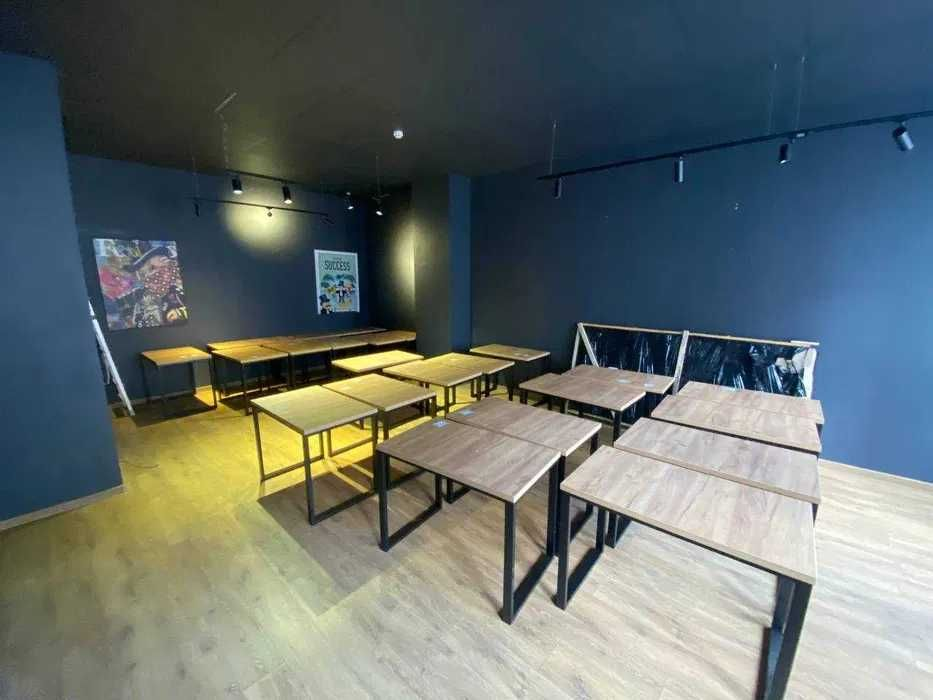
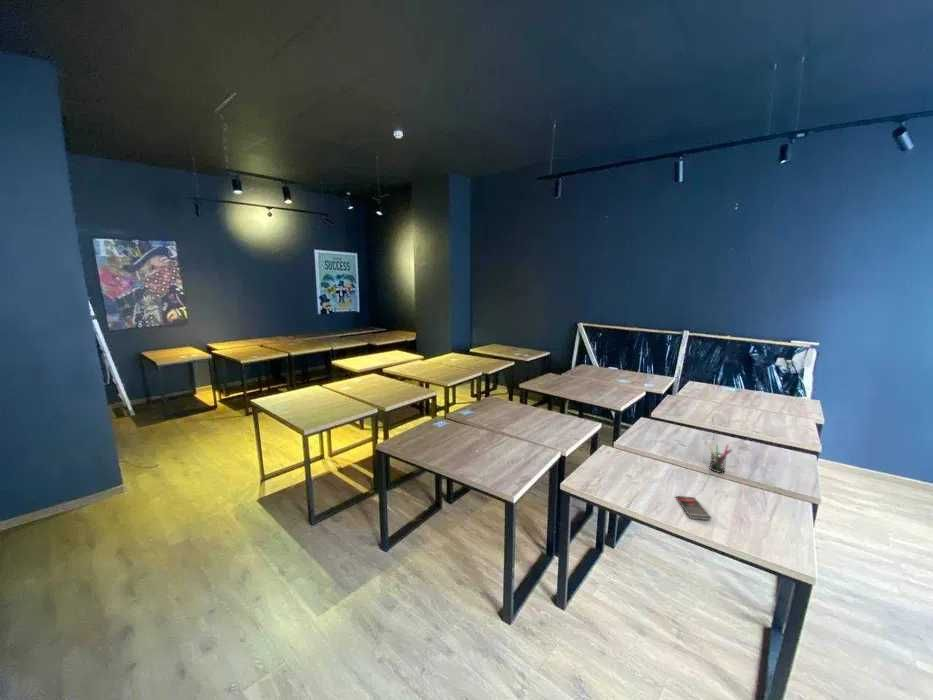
+ smartphone [675,495,713,521]
+ pen holder [707,443,733,474]
